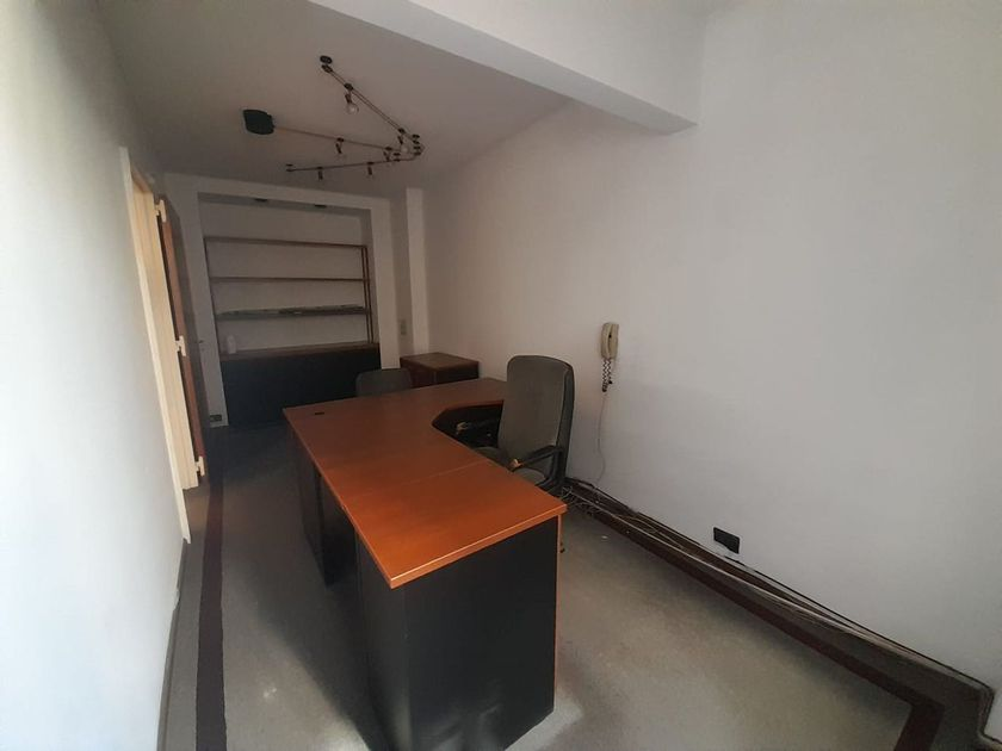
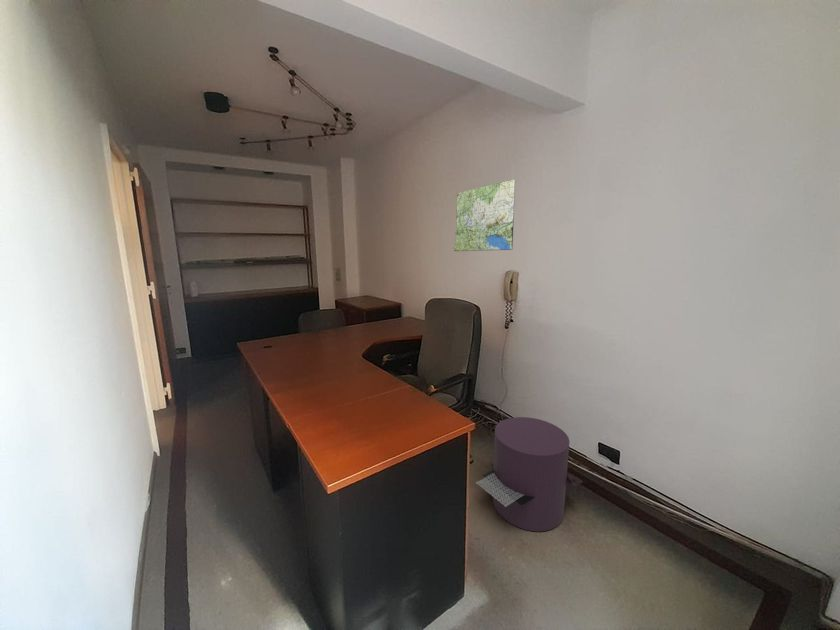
+ road map [453,178,516,252]
+ trash can [475,416,584,533]
